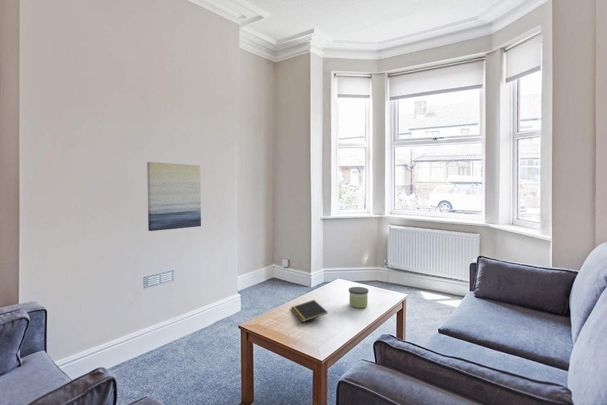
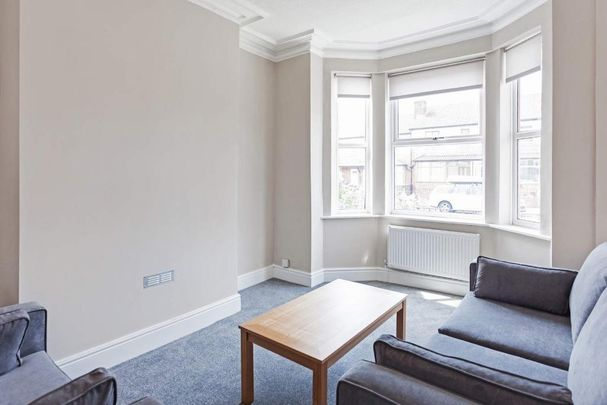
- wall art [146,161,202,232]
- notepad [290,299,329,323]
- candle [348,286,369,309]
